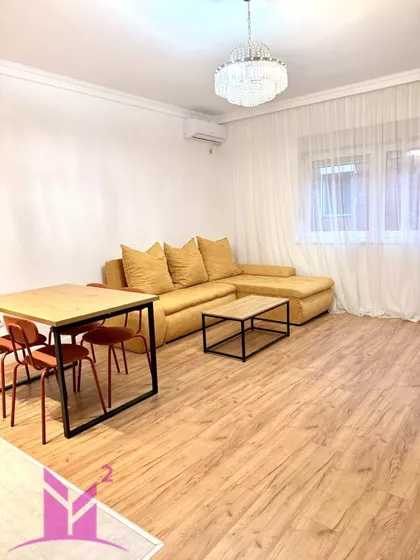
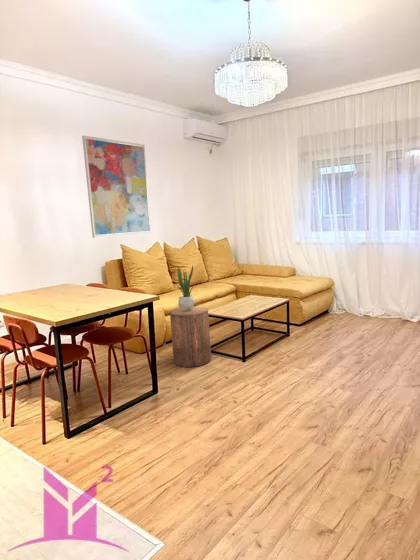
+ stool [169,306,212,368]
+ wall art [81,135,153,239]
+ potted plant [175,264,196,311]
